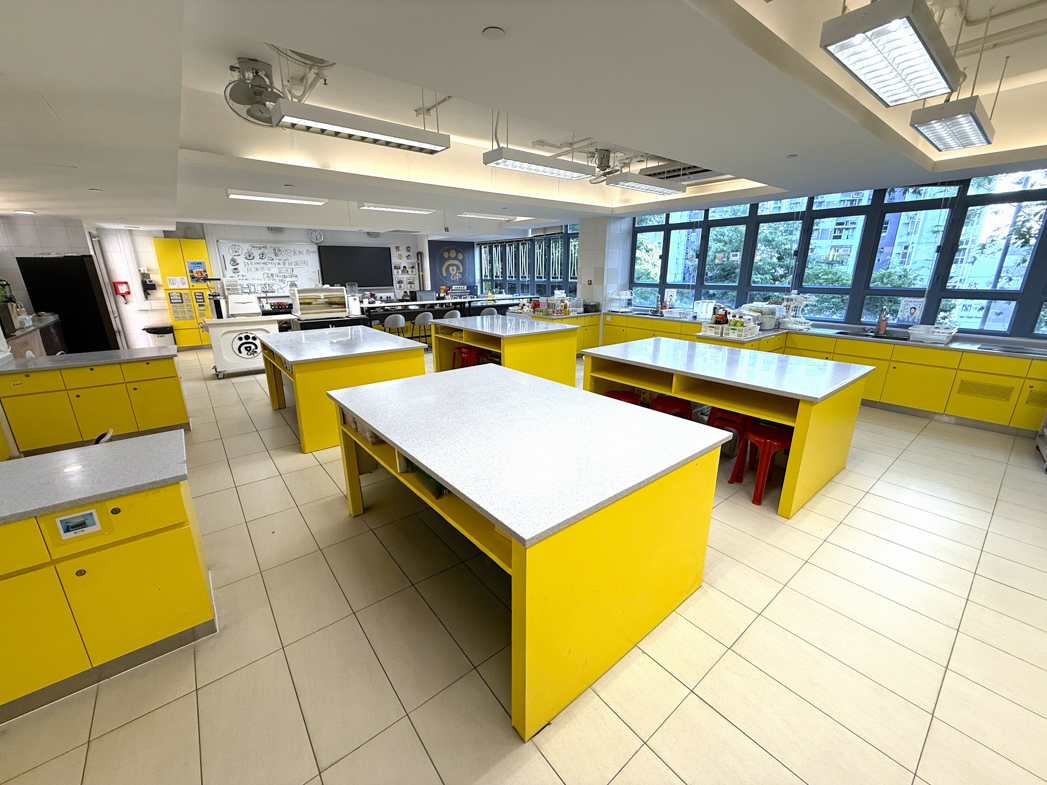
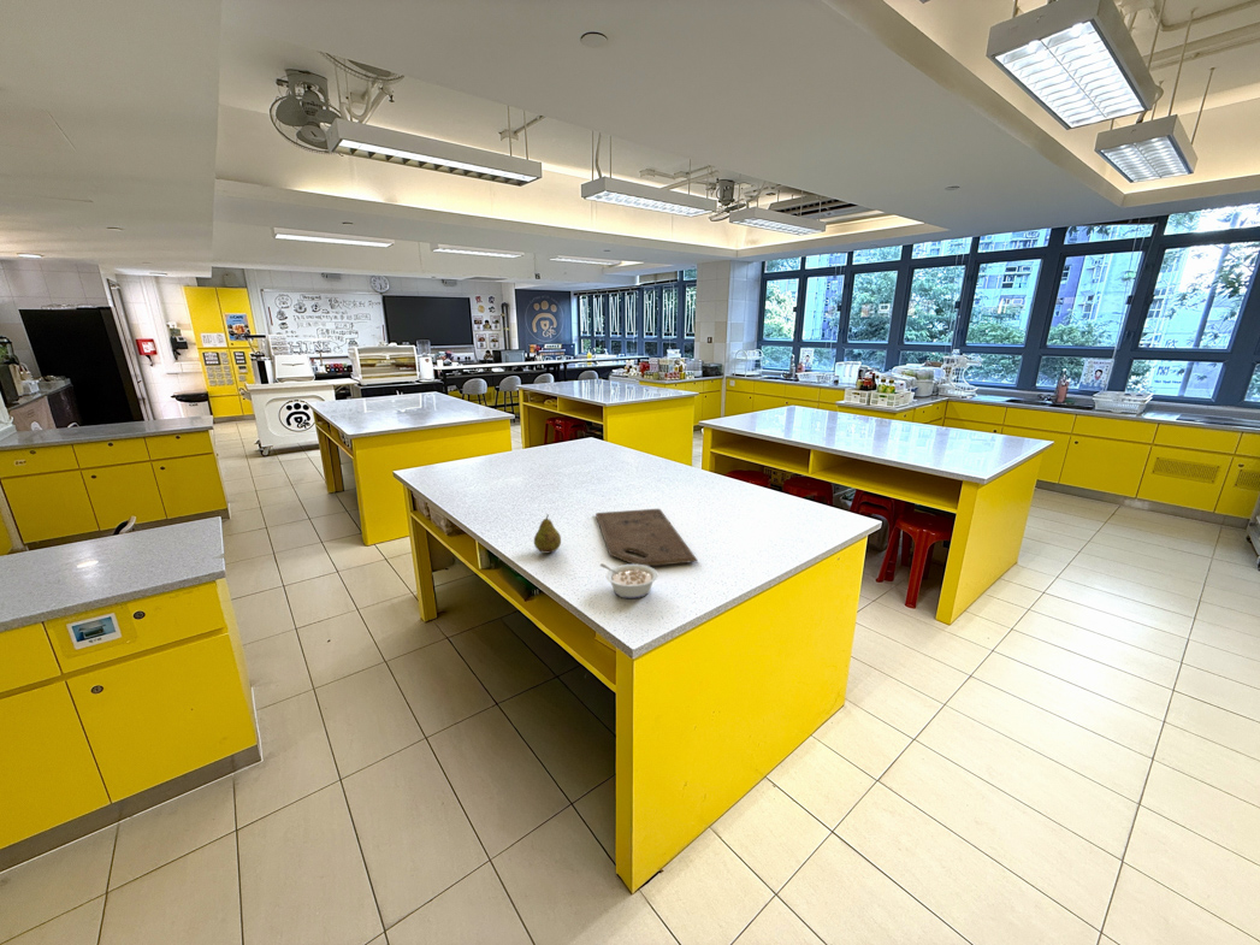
+ fruit [533,513,562,554]
+ legume [599,562,659,600]
+ cutting board [594,508,699,567]
